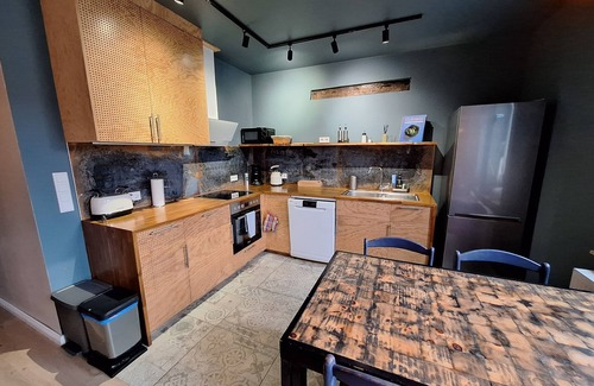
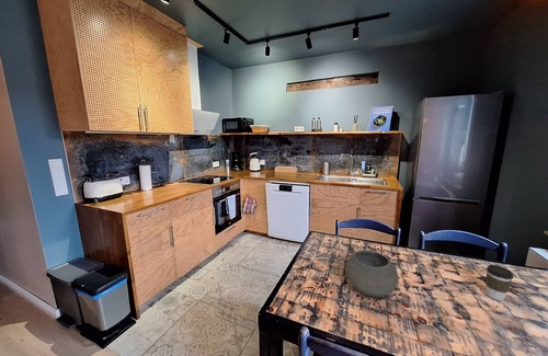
+ bowl [344,250,399,298]
+ coffee cup [484,264,514,301]
